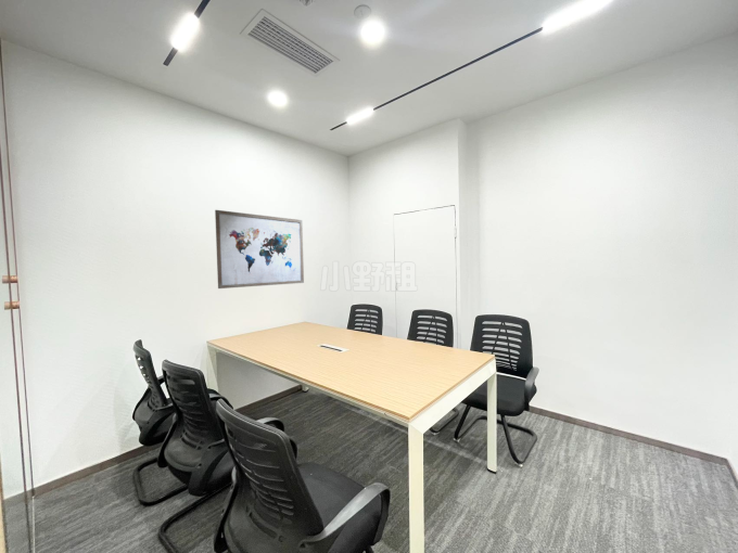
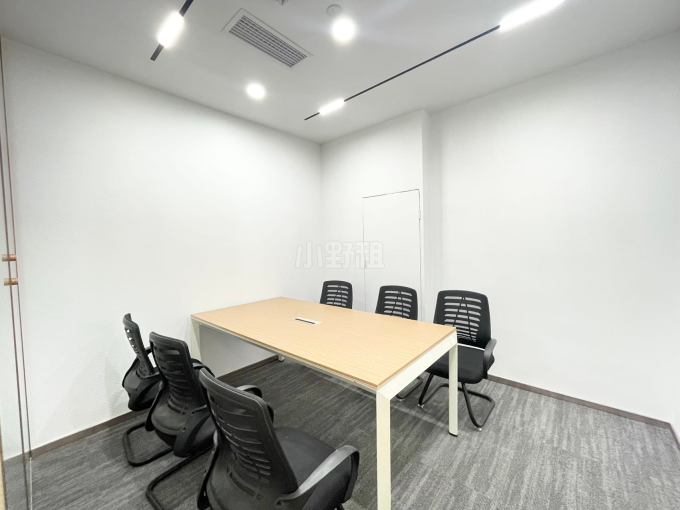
- wall art [214,209,305,290]
